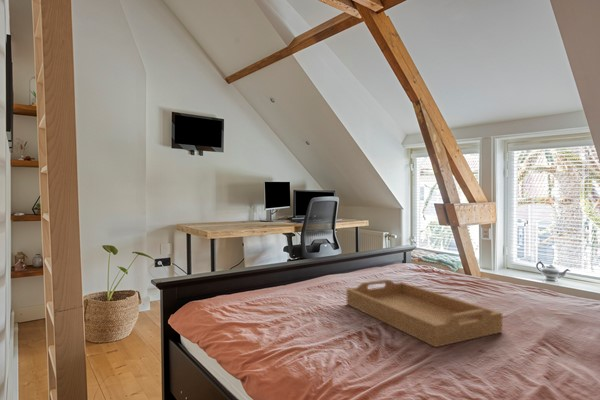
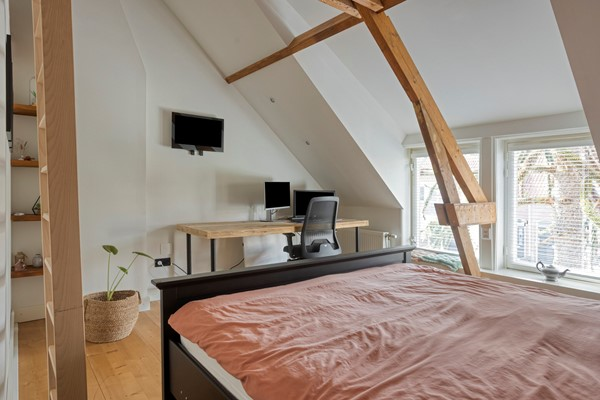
- serving tray [346,279,503,348]
